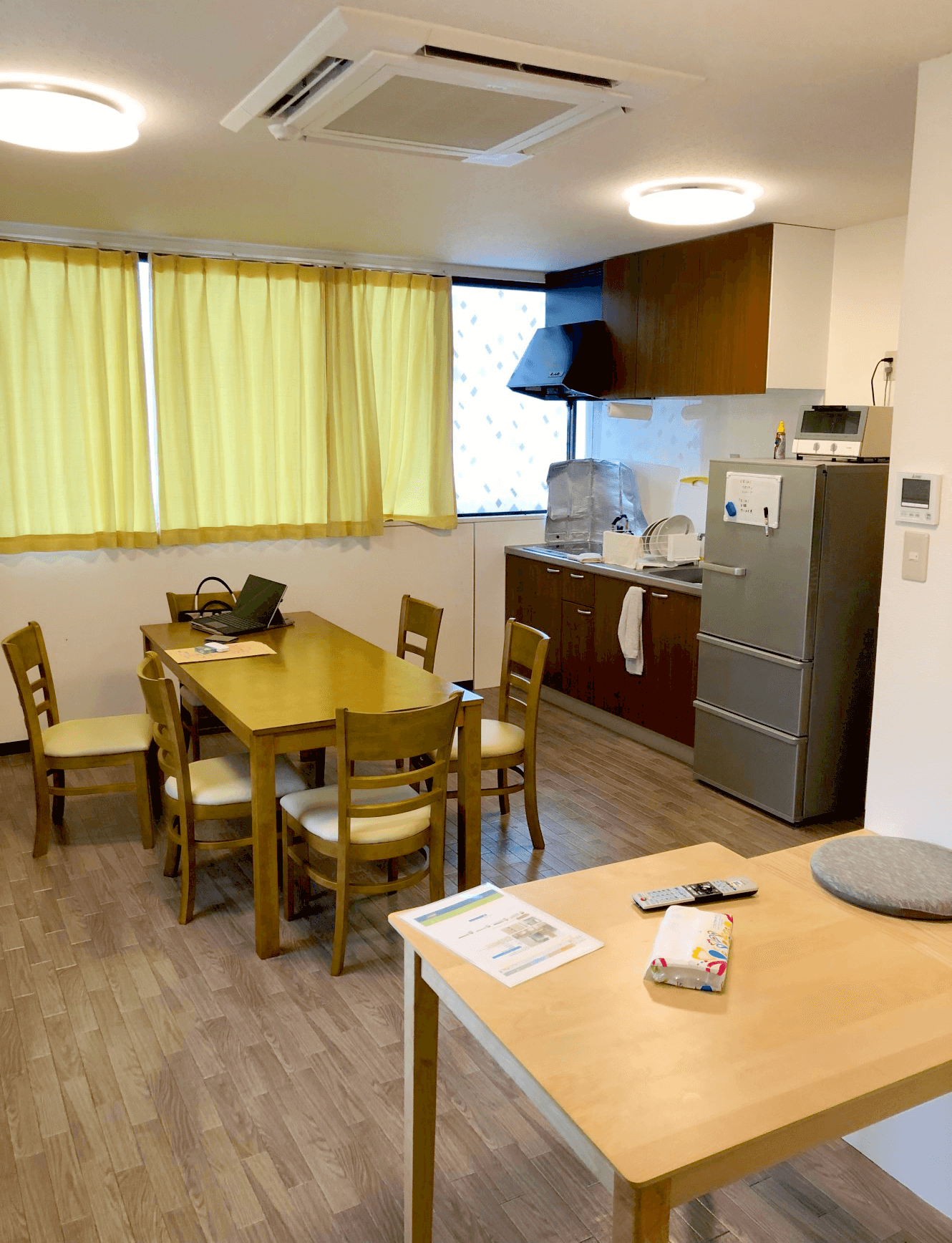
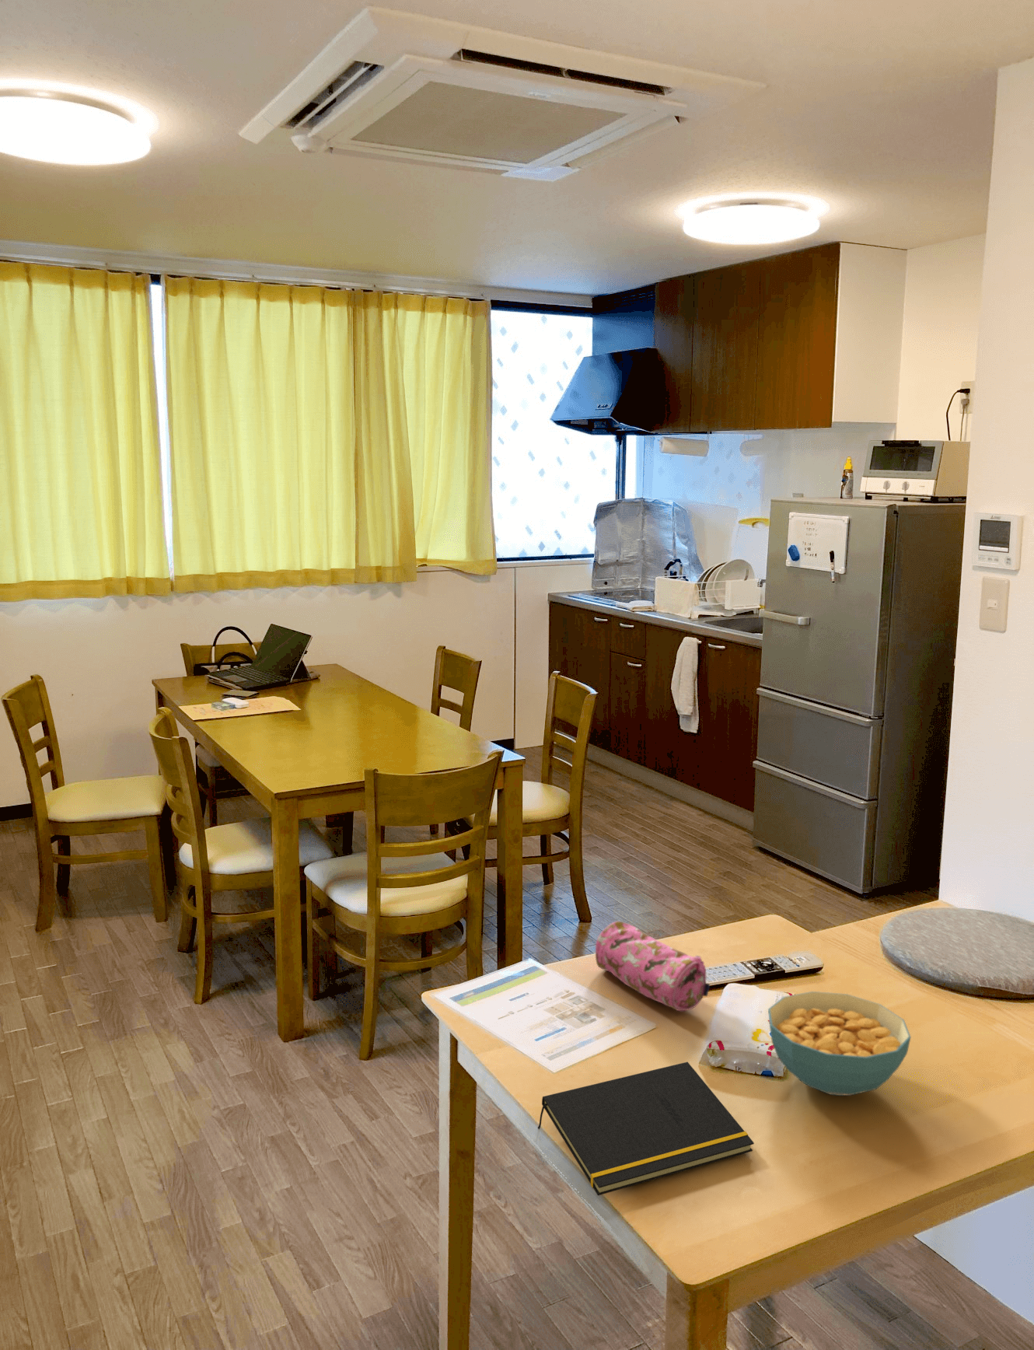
+ notepad [538,1061,755,1196]
+ cereal bowl [767,991,912,1097]
+ pencil case [595,921,710,1012]
